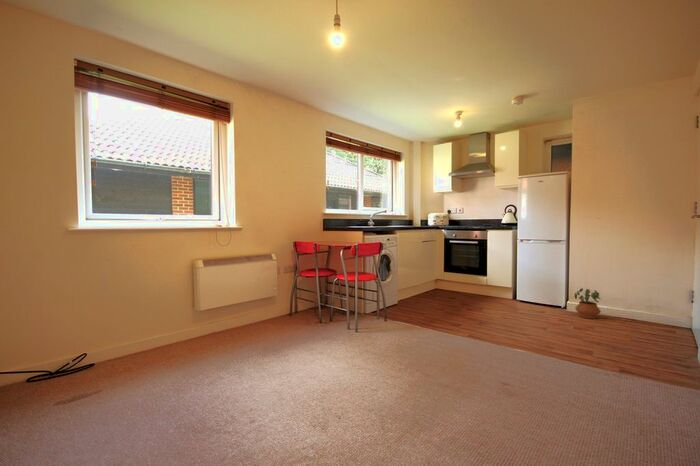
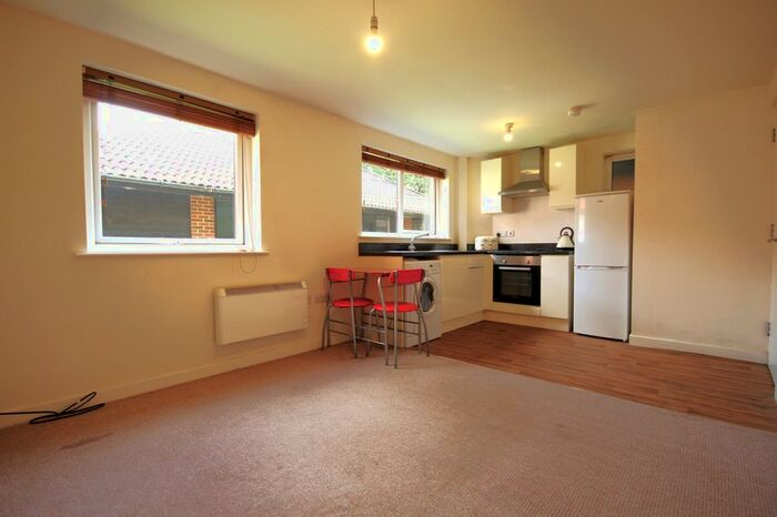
- potted plant [574,287,602,320]
